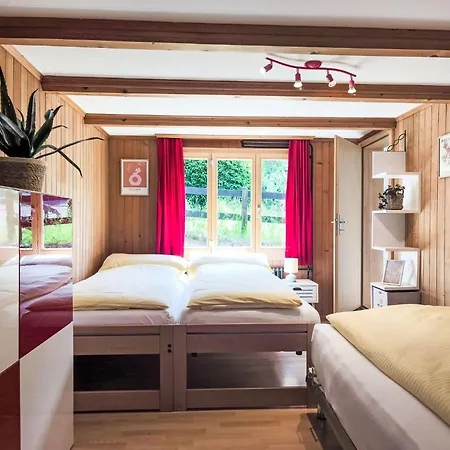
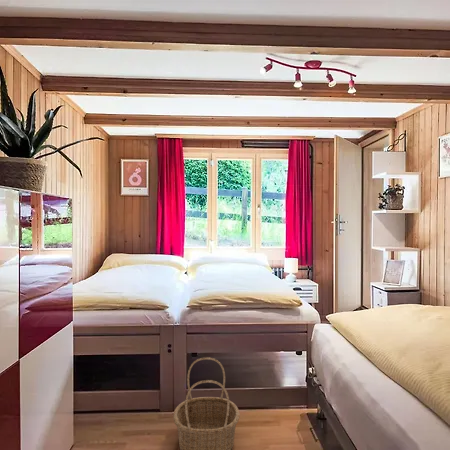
+ basket [172,356,241,450]
